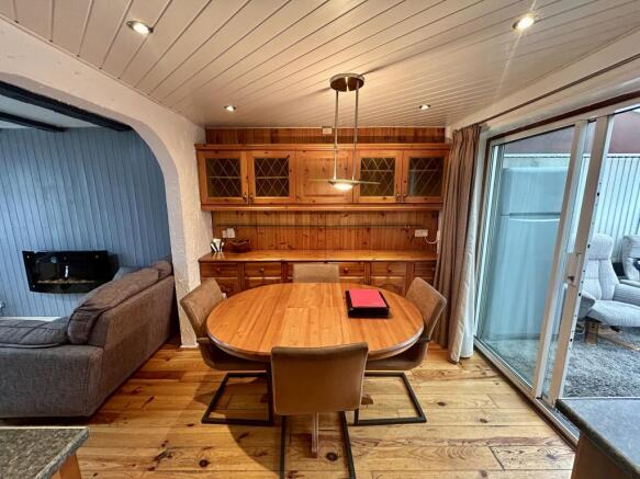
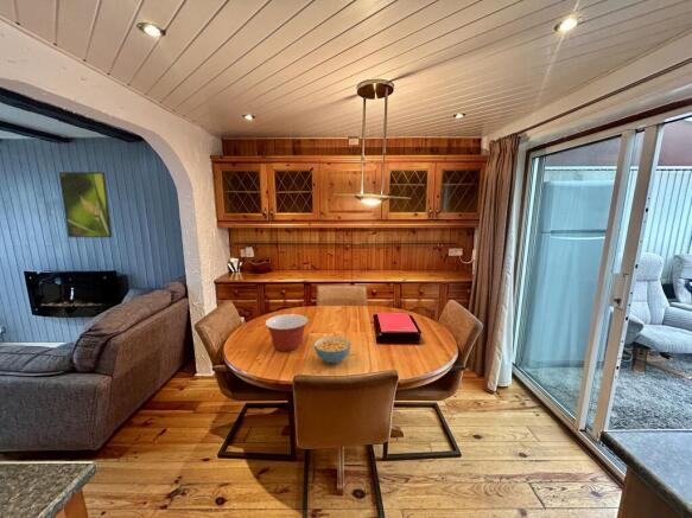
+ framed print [58,171,113,238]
+ cereal bowl [313,335,353,364]
+ mixing bowl [264,313,310,352]
